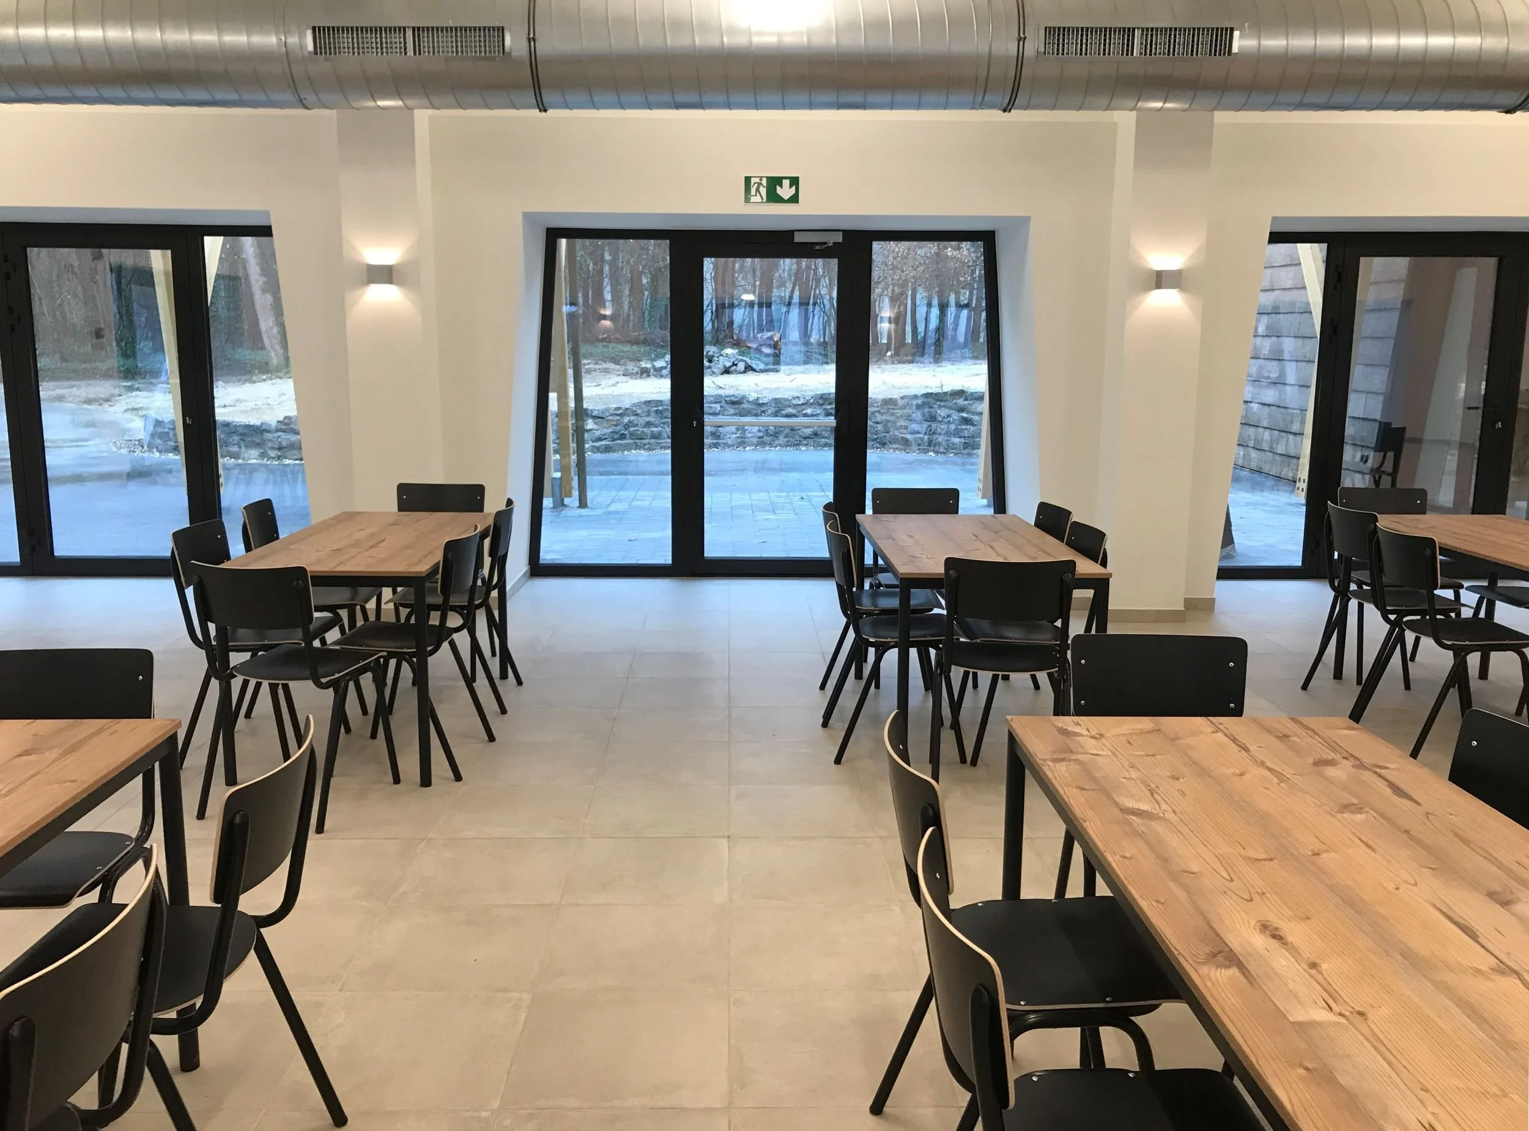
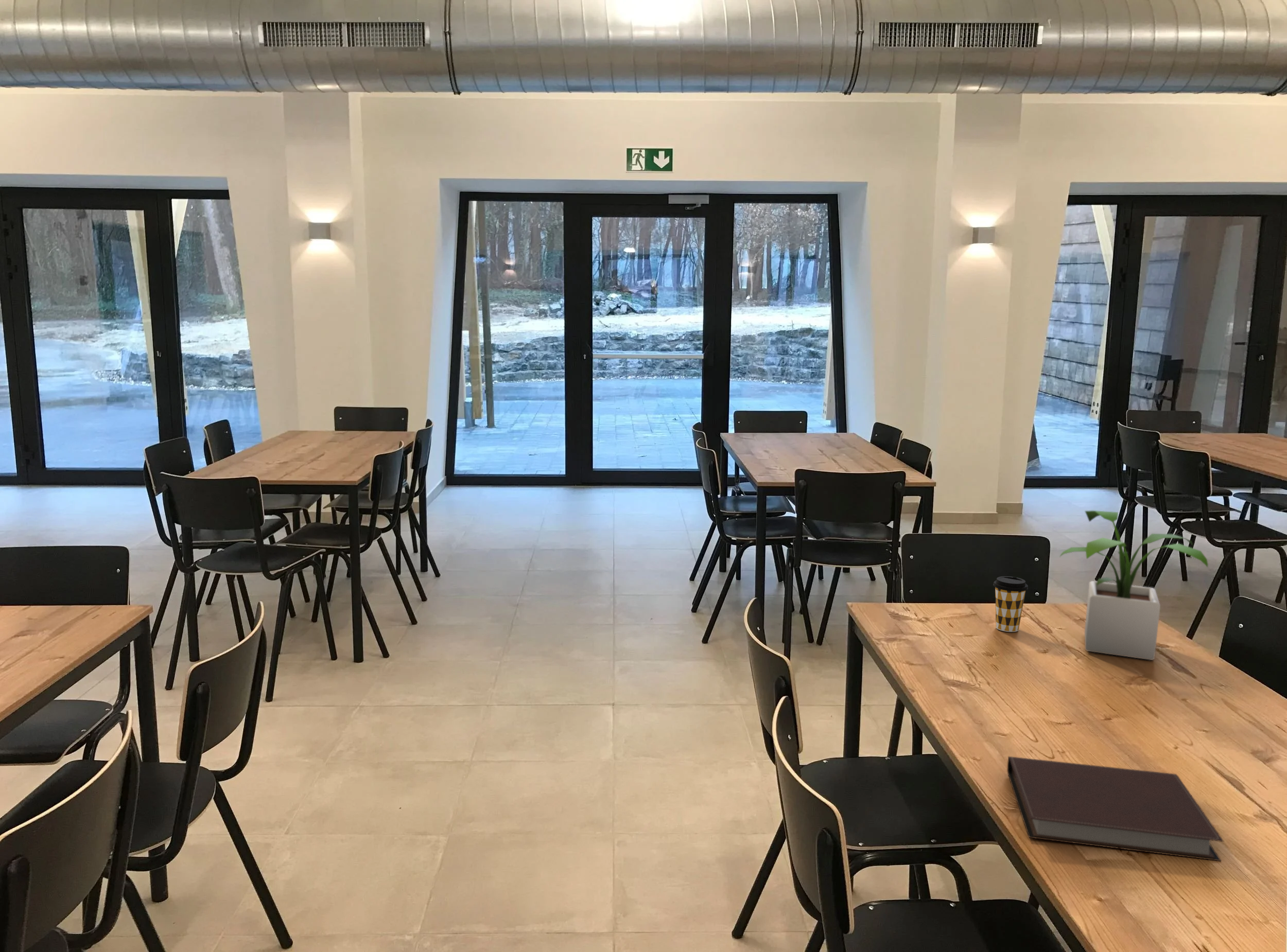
+ coffee cup [993,576,1029,632]
+ notebook [1006,756,1224,861]
+ potted plant [1059,510,1208,661]
